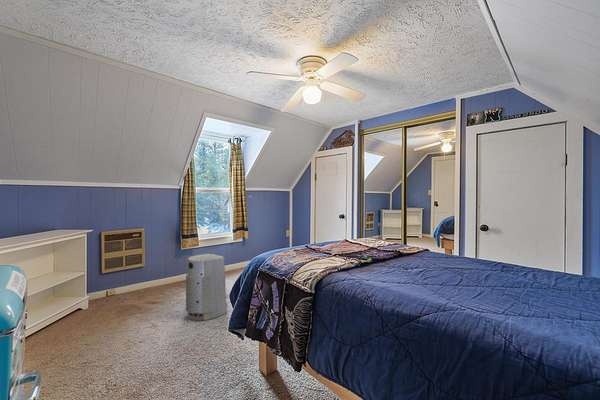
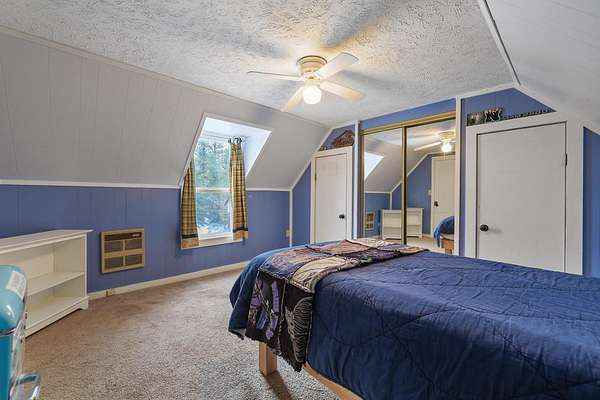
- air purifier [185,253,228,321]
